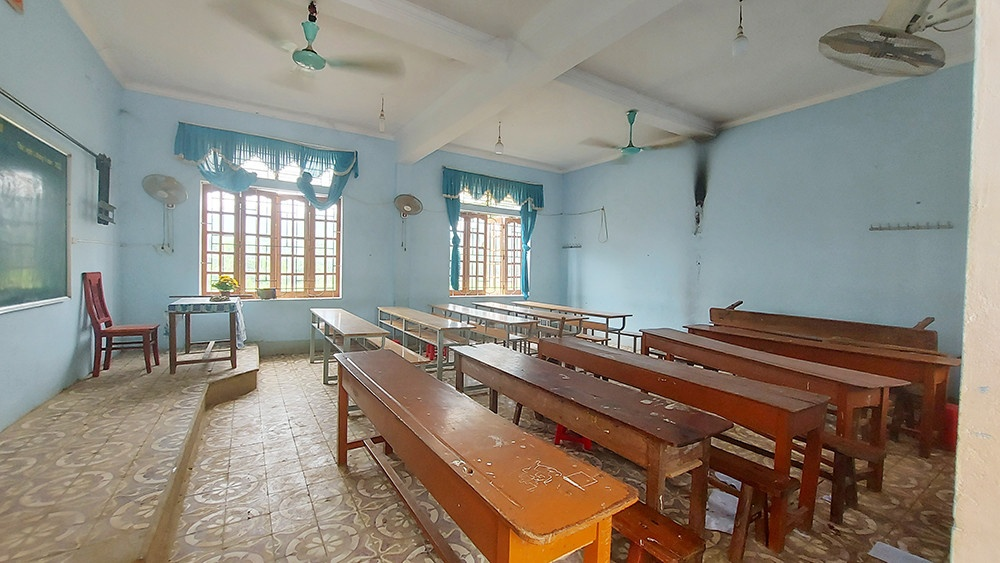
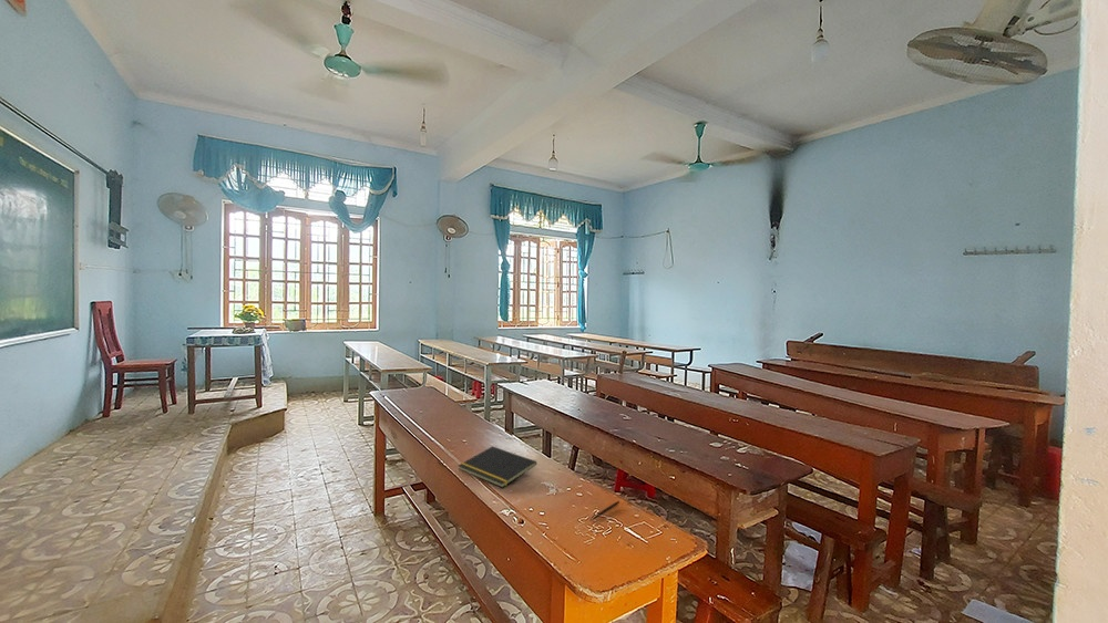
+ pen [589,500,620,521]
+ notepad [458,445,537,489]
